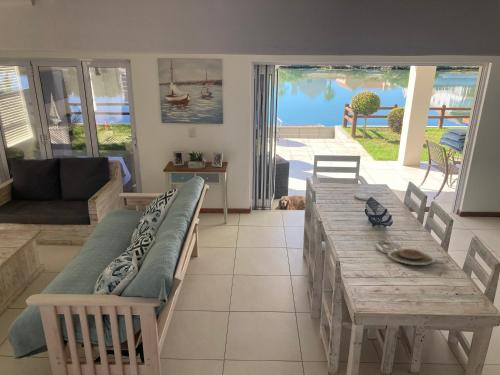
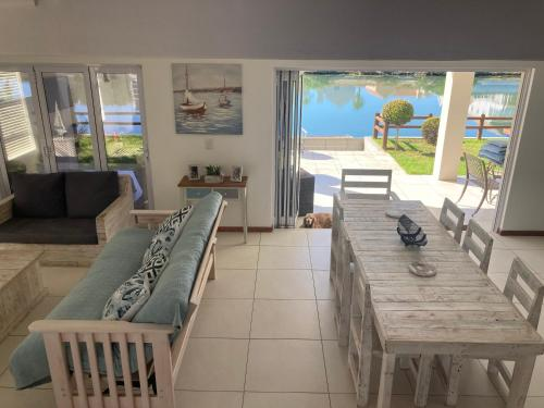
- plate [387,248,436,266]
